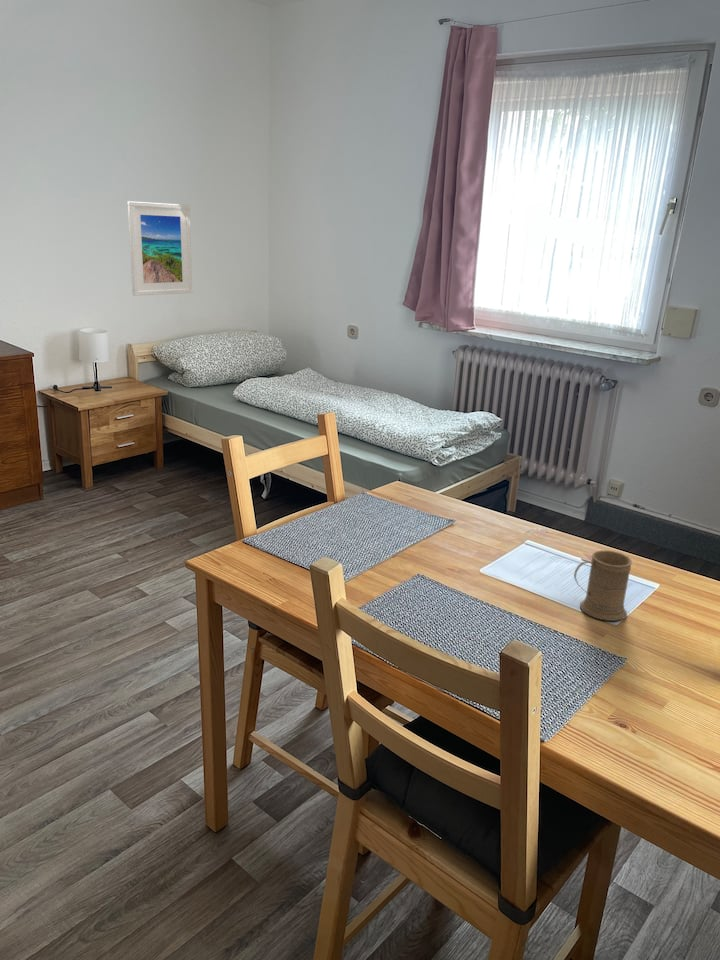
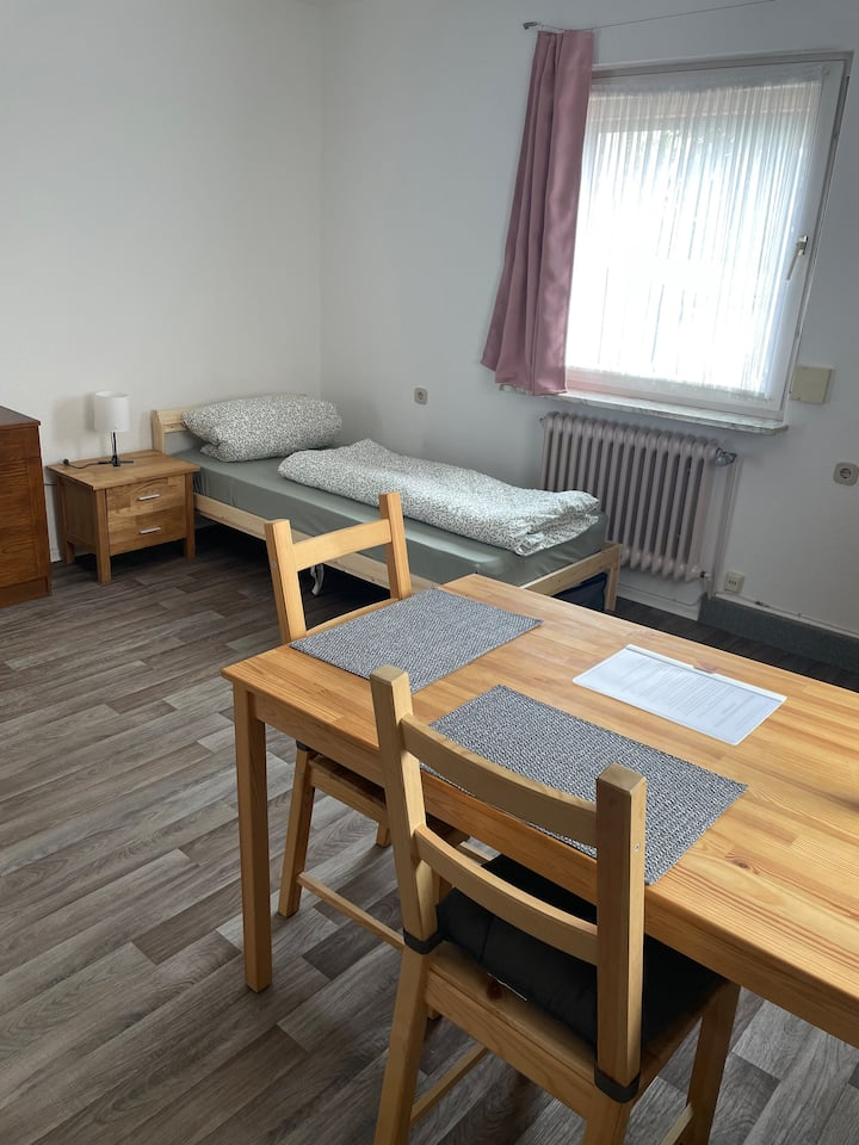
- mug [573,549,633,622]
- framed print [127,200,193,297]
